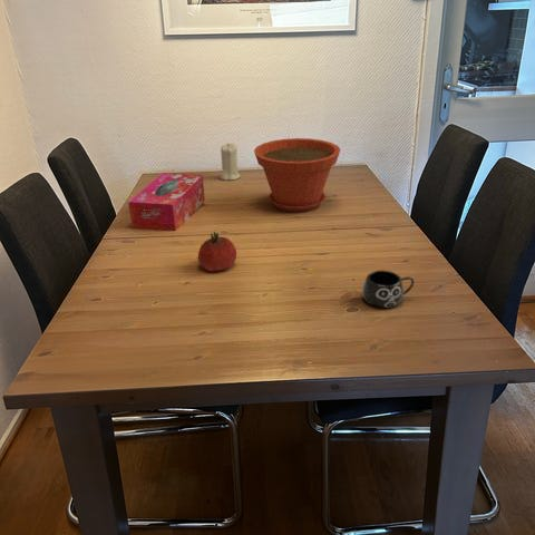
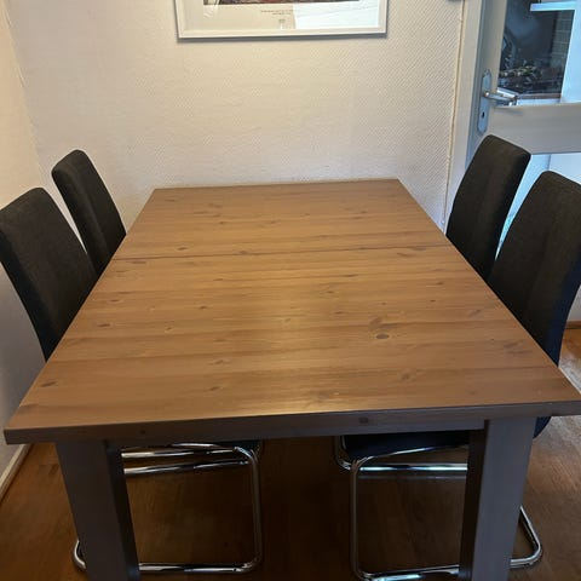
- candle [220,143,241,182]
- plant pot [253,137,341,213]
- mug [361,270,416,309]
- fruit [197,231,237,273]
- tissue box [127,172,206,232]
